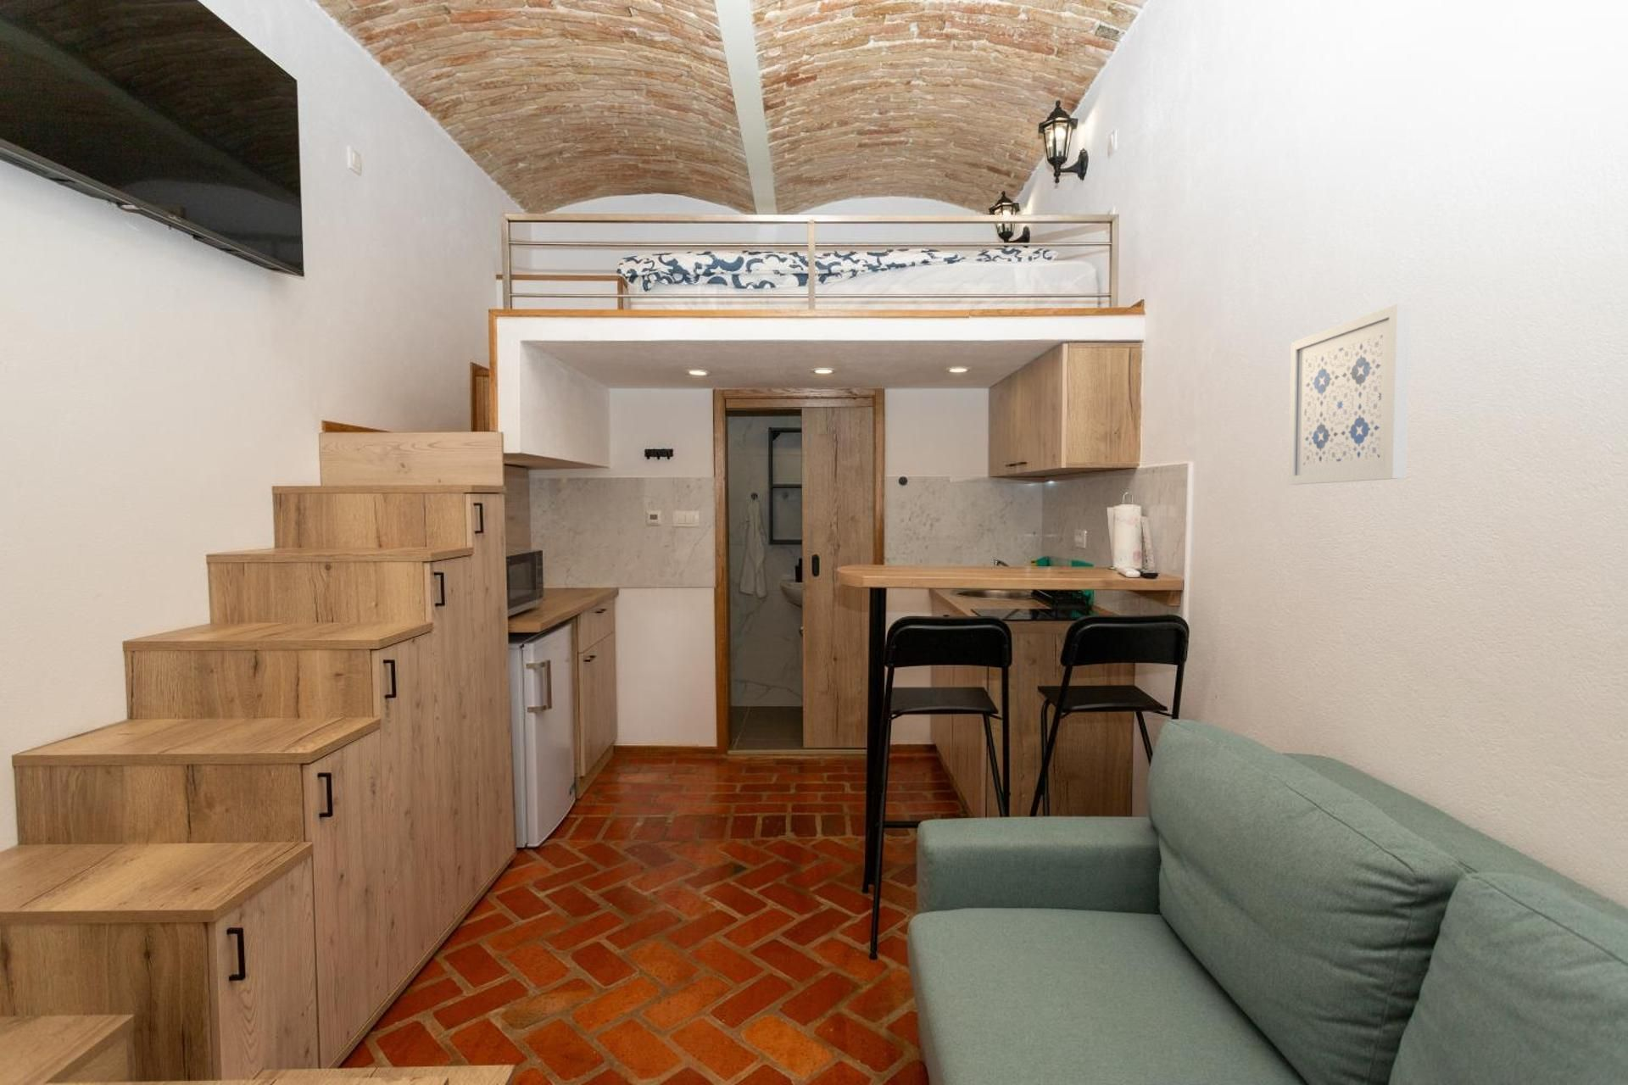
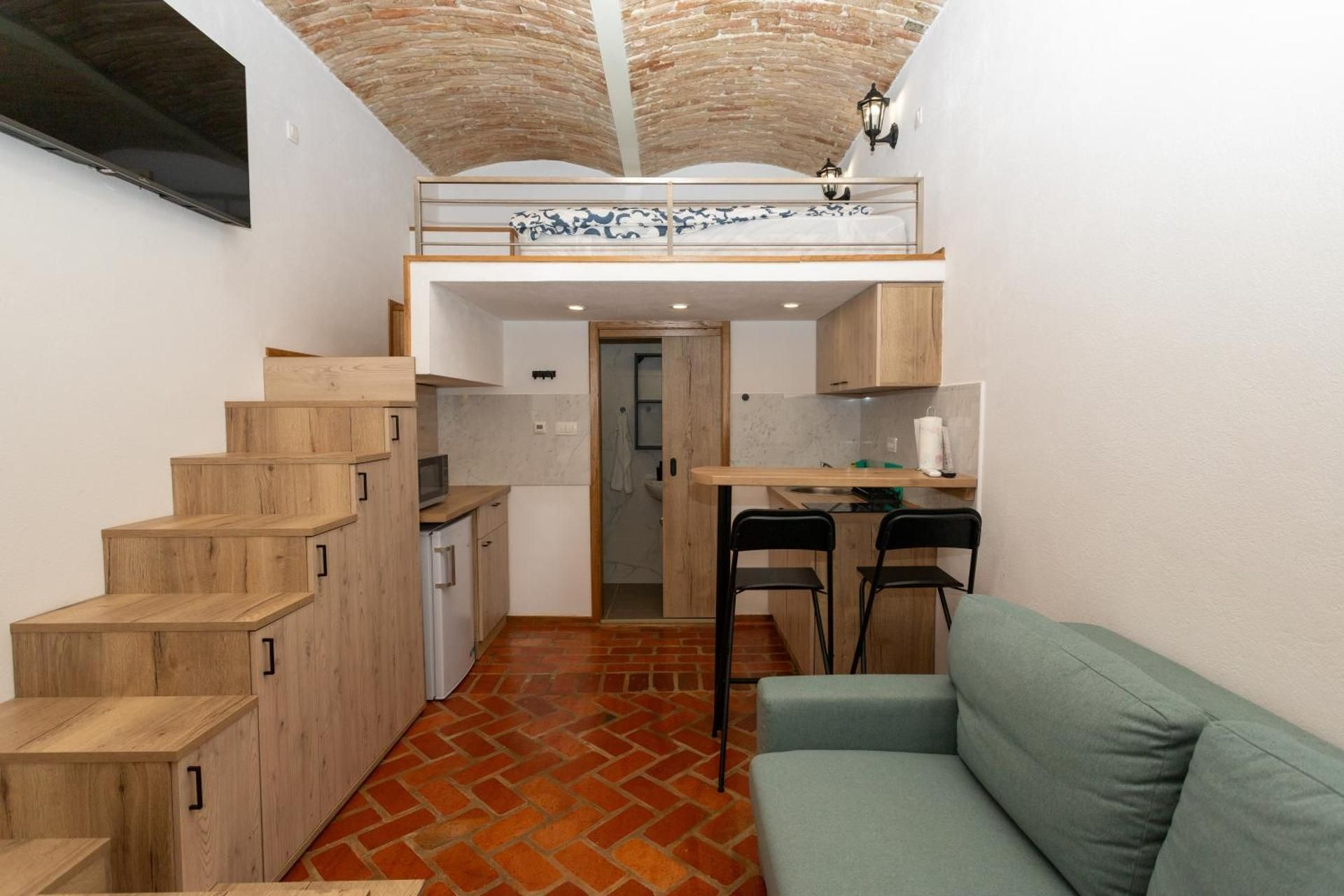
- wall art [1288,303,1412,484]
